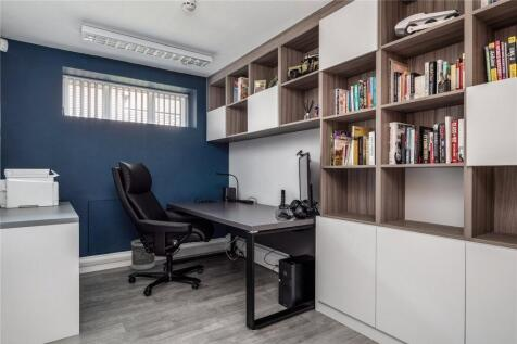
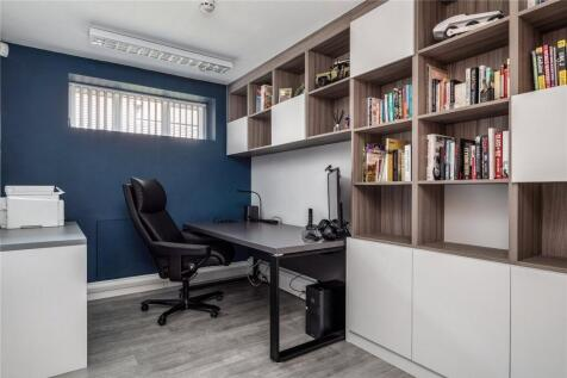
- wastebasket [130,239,156,271]
